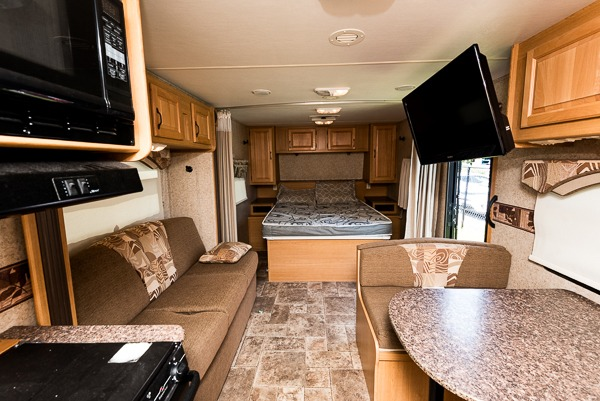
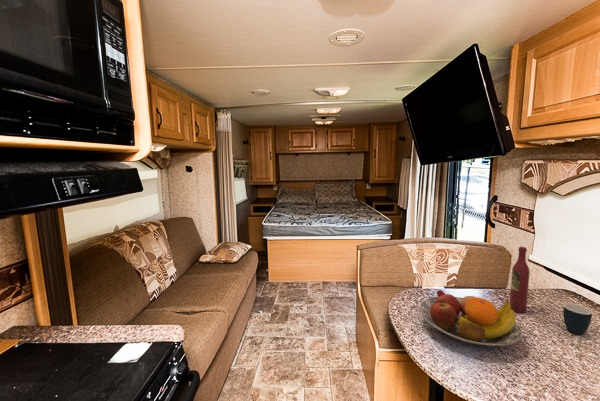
+ wine bottle [509,246,531,314]
+ fruit bowl [419,289,523,347]
+ mug [562,303,593,336]
